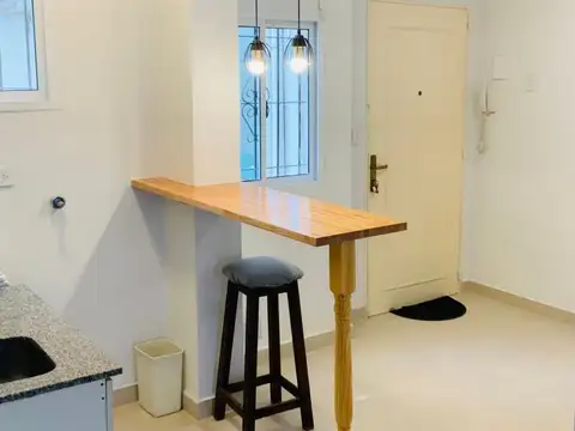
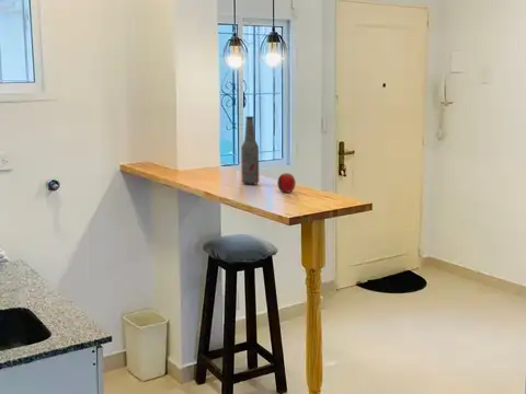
+ fruit [276,172,297,194]
+ bottle [240,115,260,185]
